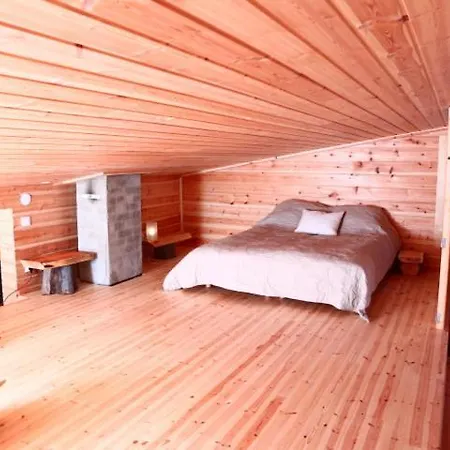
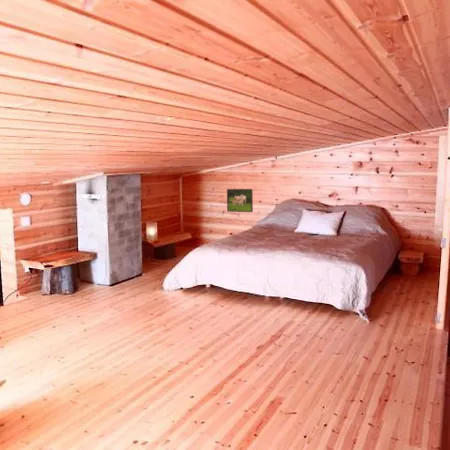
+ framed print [226,188,254,213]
